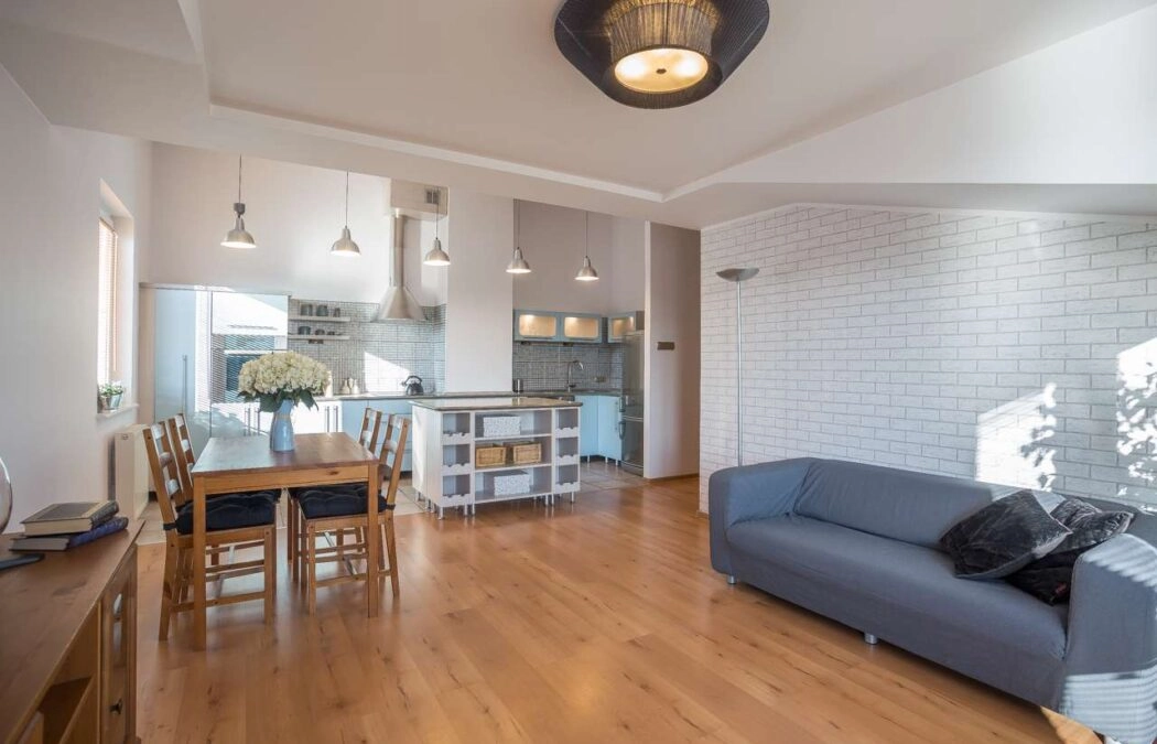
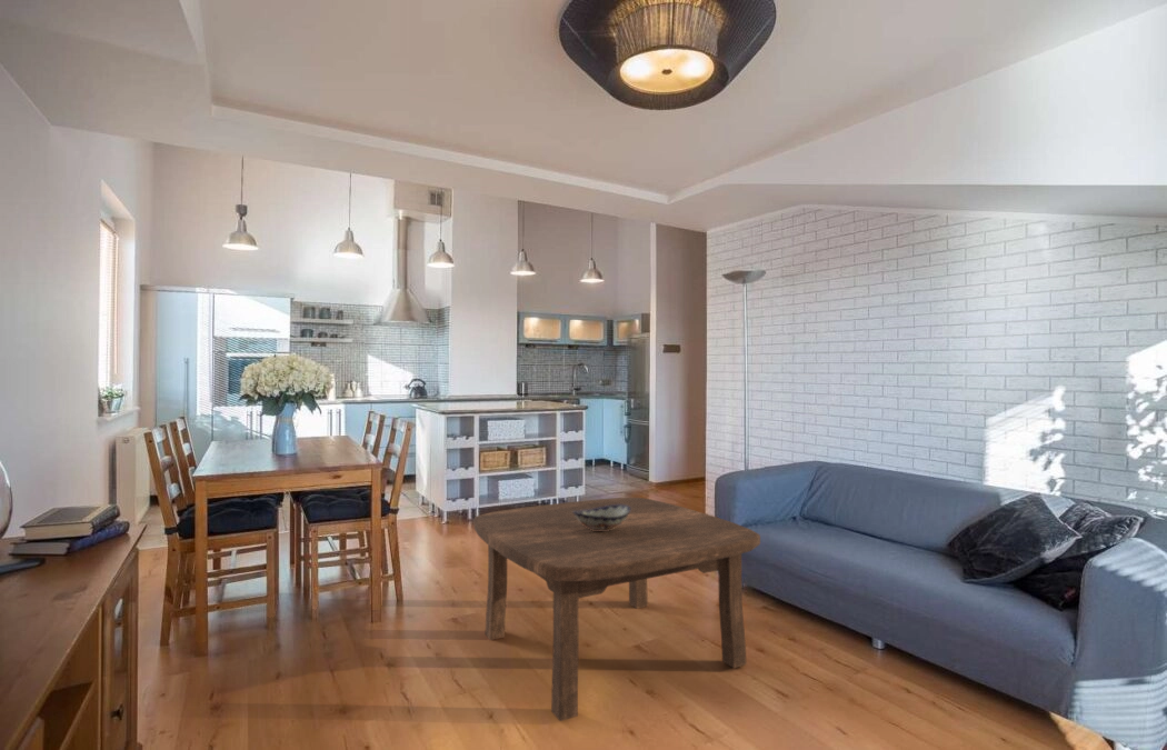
+ coffee table [473,497,761,722]
+ decorative bowl [572,504,631,531]
